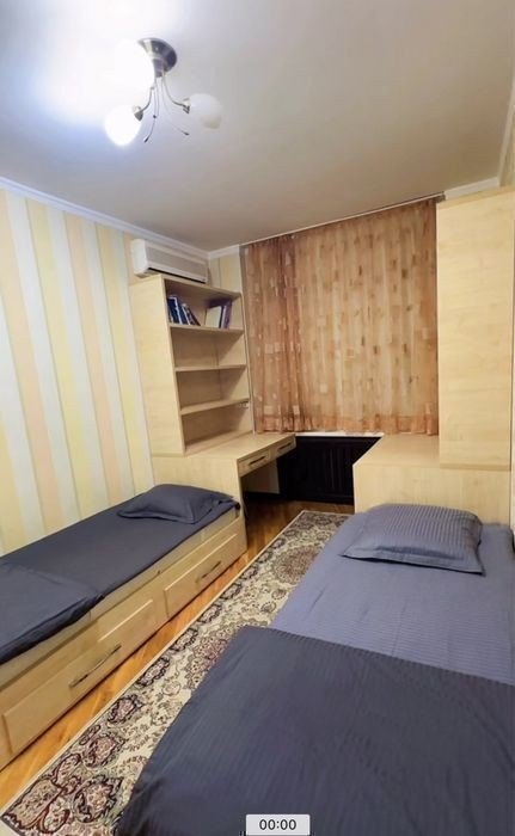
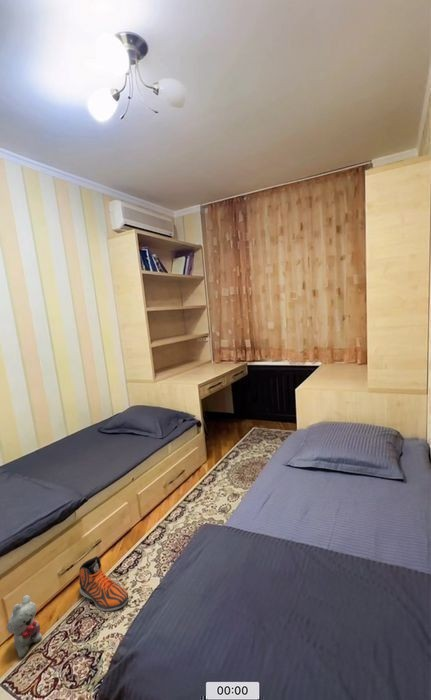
+ sneaker [78,555,130,612]
+ plush toy [6,594,43,659]
